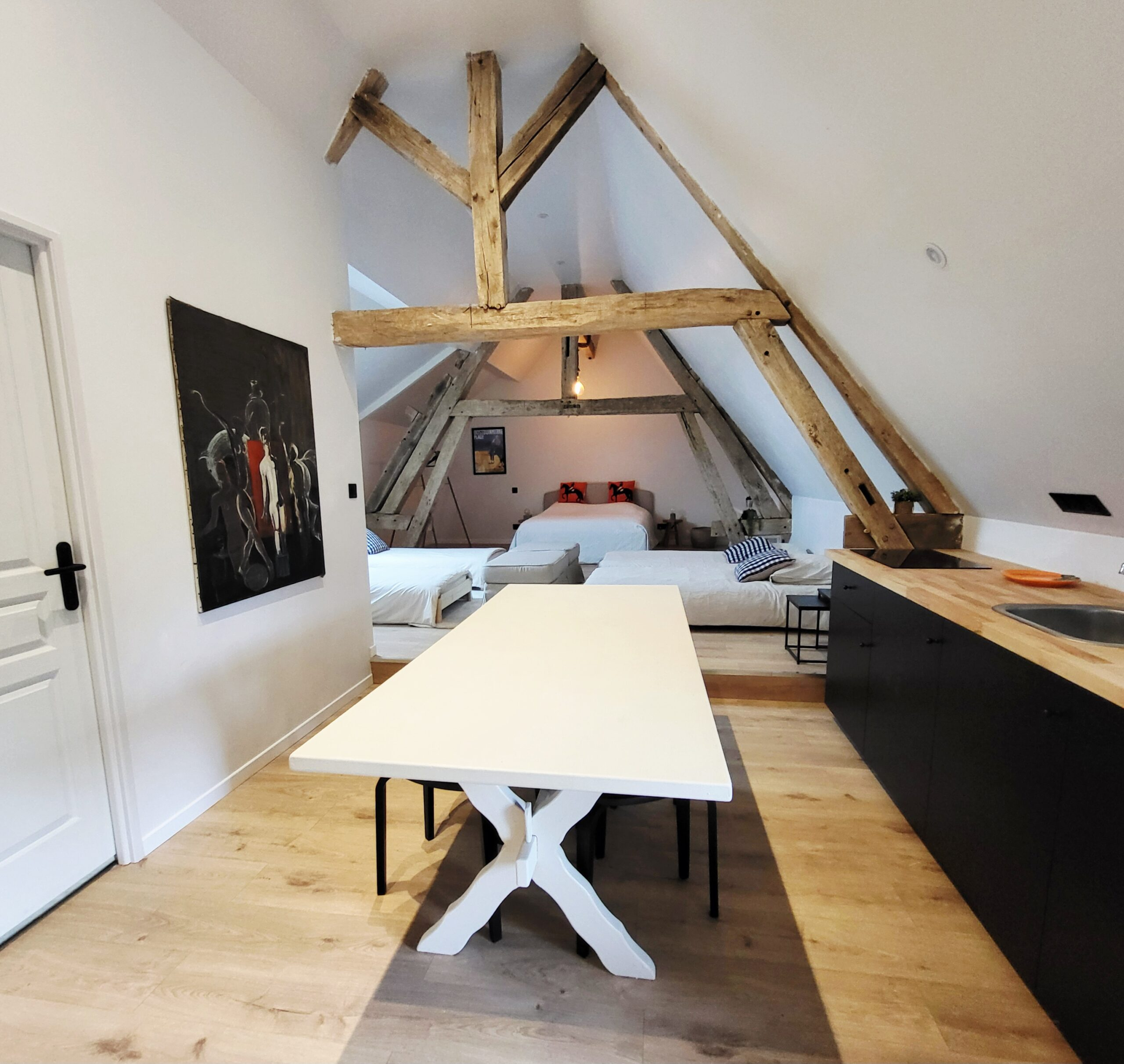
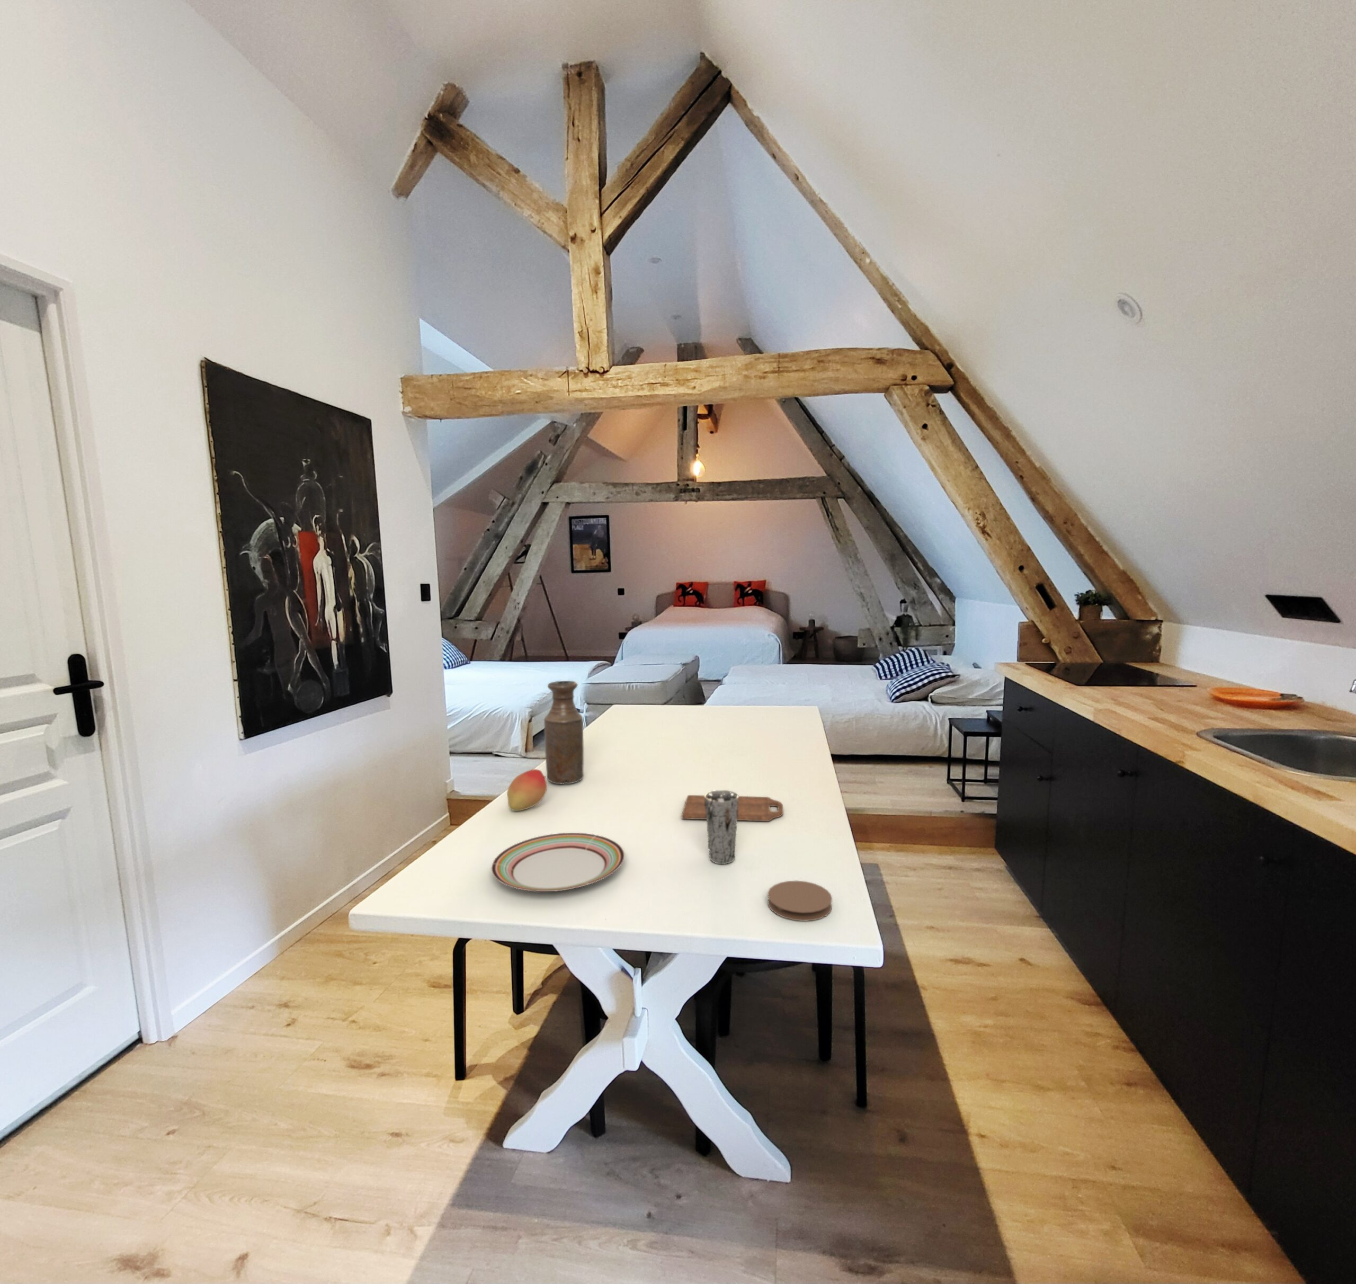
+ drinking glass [705,789,738,864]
+ plate [491,833,625,892]
+ cutting board [682,794,784,822]
+ bottle [543,681,584,784]
+ coaster [767,880,832,922]
+ fruit [507,769,548,811]
